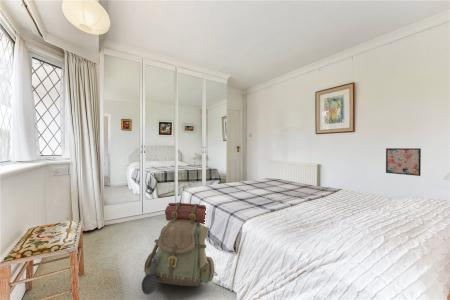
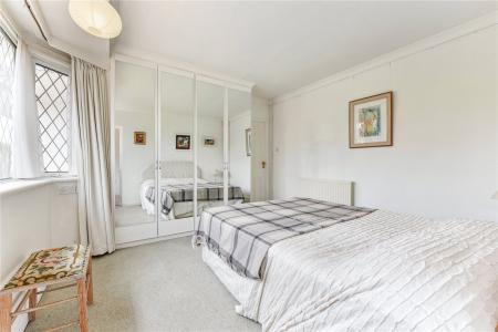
- wall art [385,147,422,177]
- backpack [141,201,216,296]
